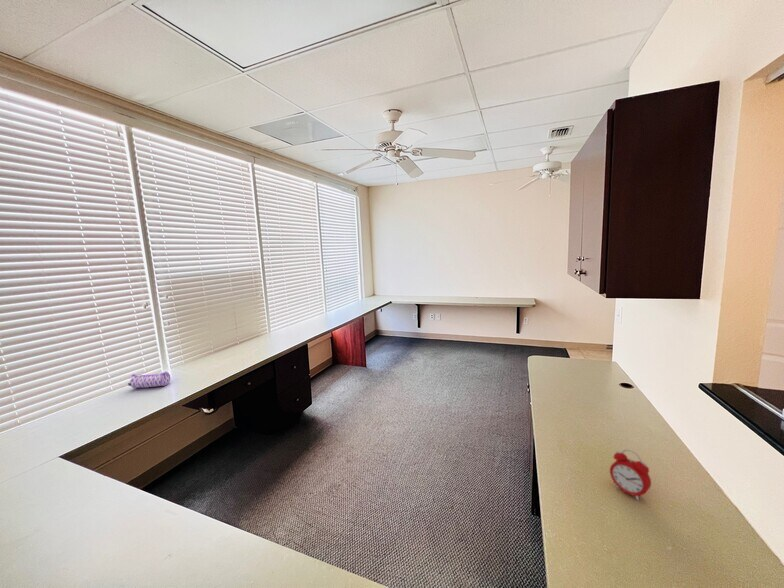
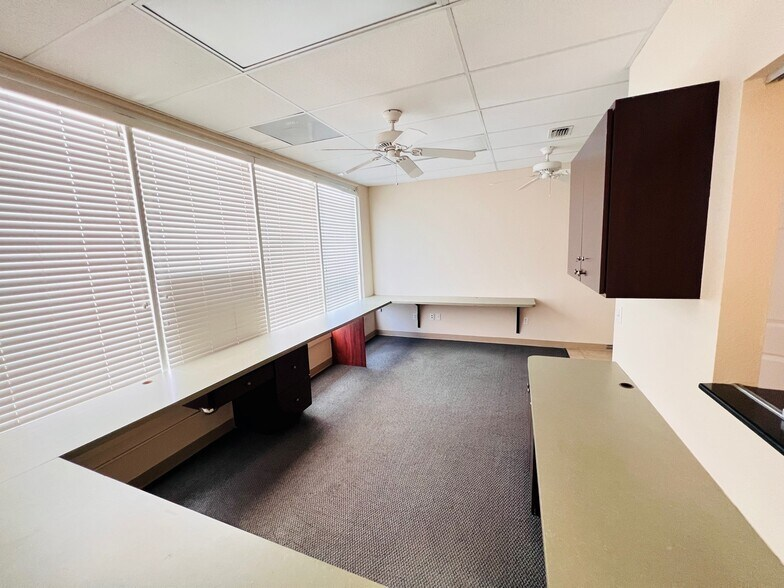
- alarm clock [609,449,652,501]
- pencil case [127,371,171,389]
